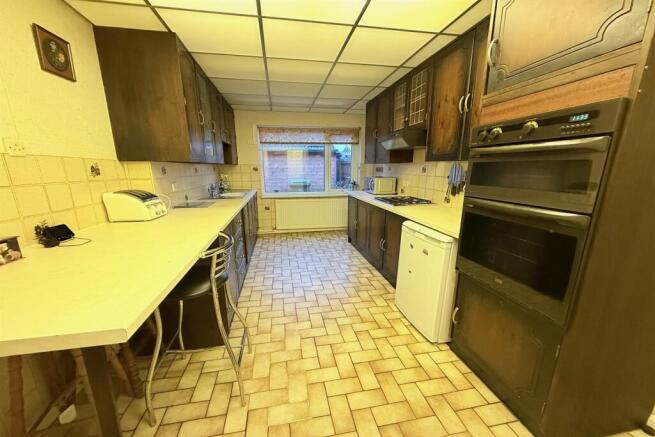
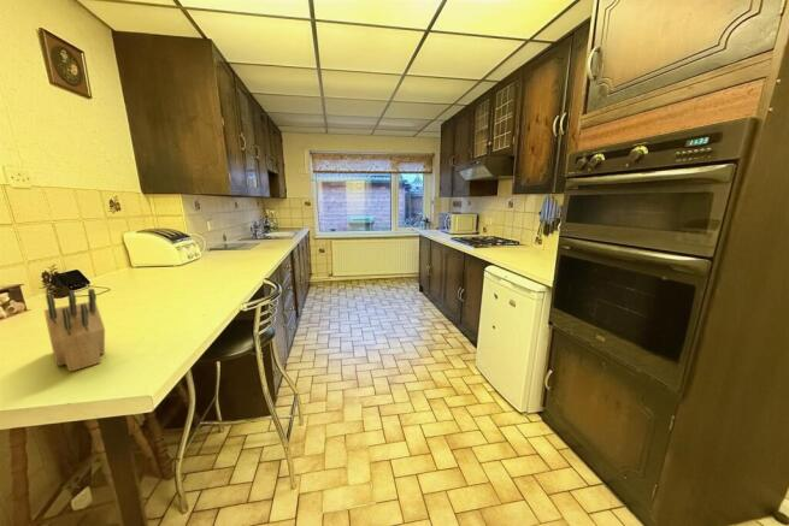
+ knife block [43,288,106,373]
